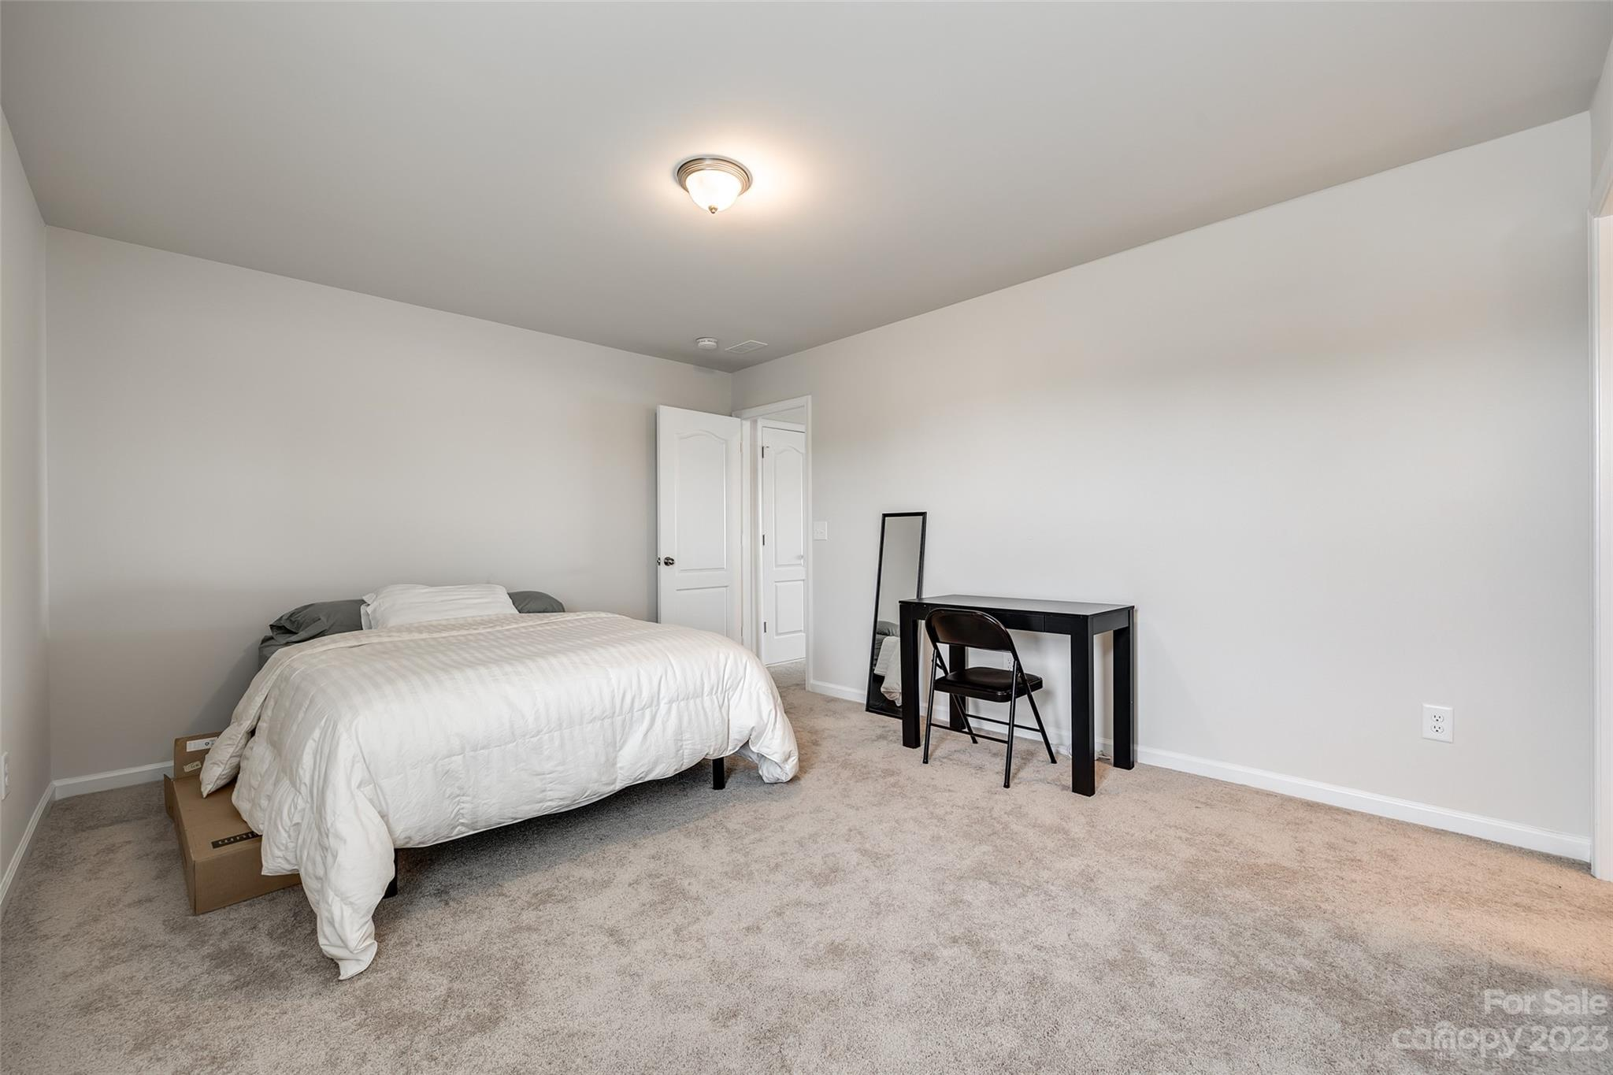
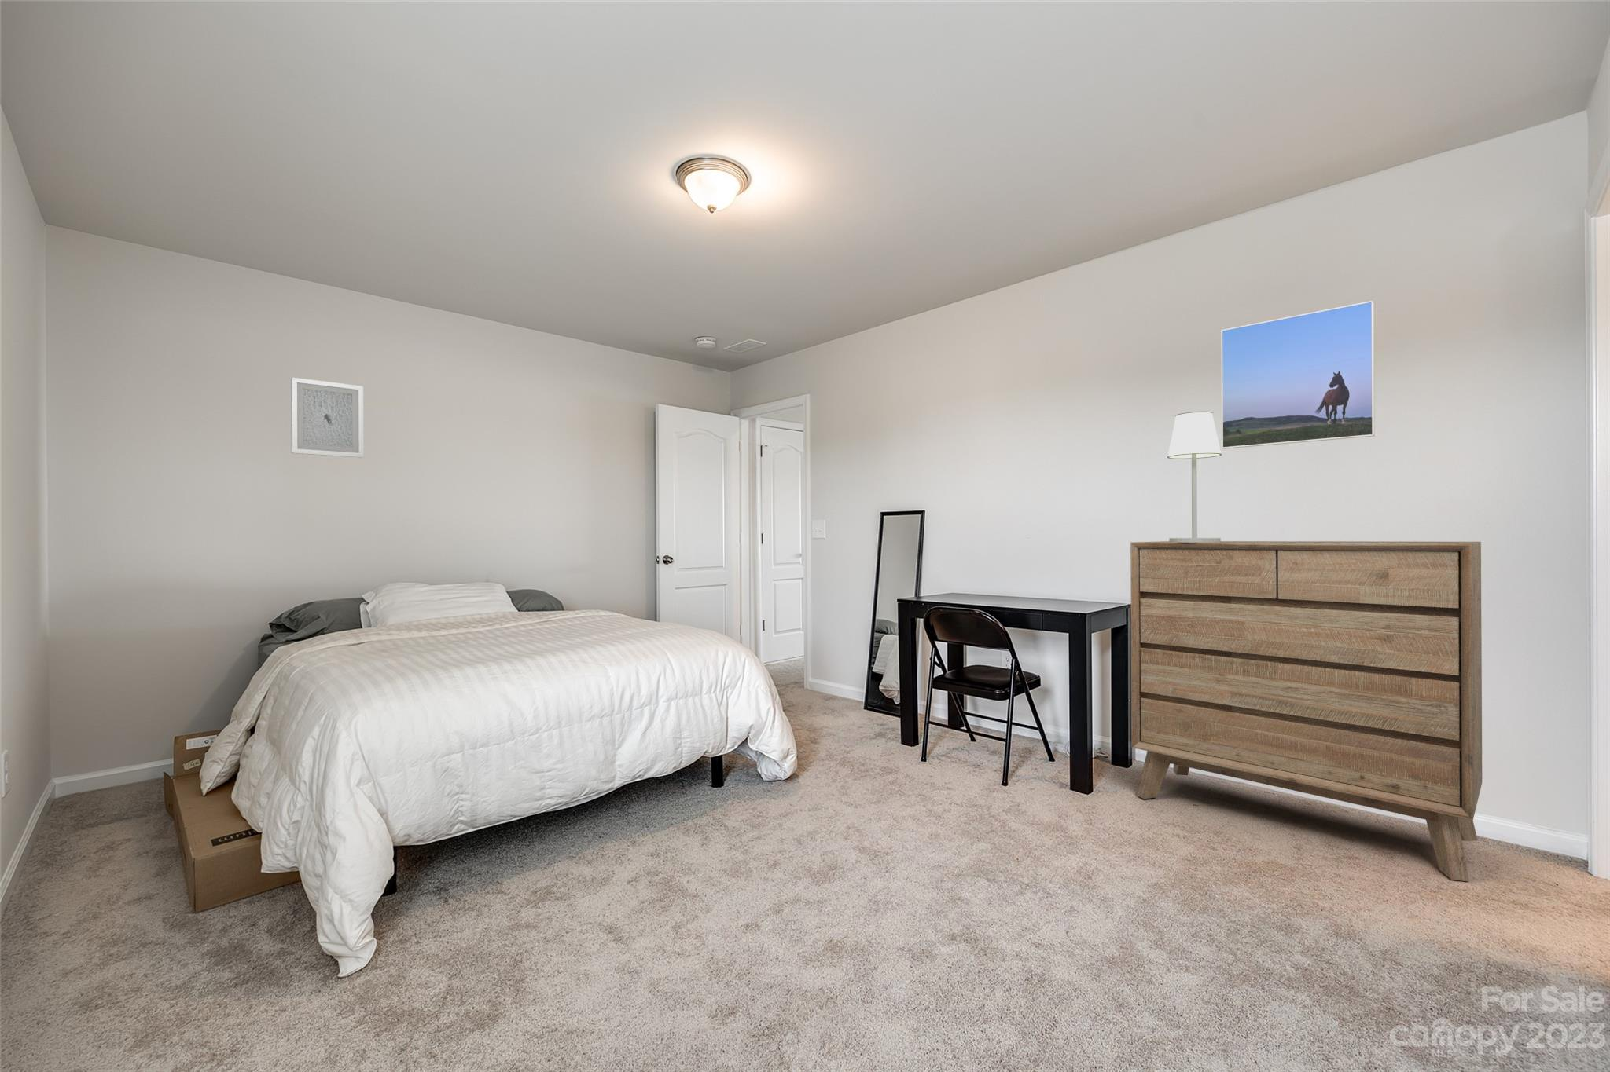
+ table lamp [1167,410,1222,543]
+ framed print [1221,300,1375,449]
+ wall art [290,377,365,458]
+ dresser [1130,541,1483,882]
